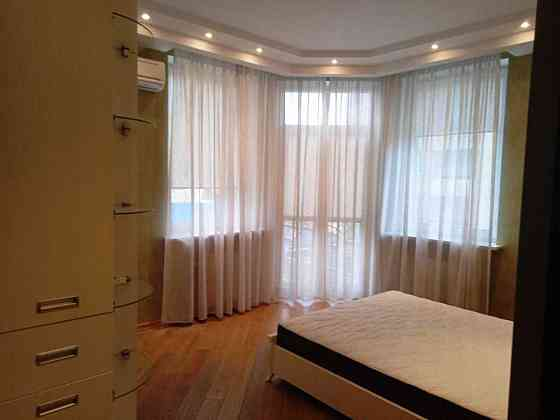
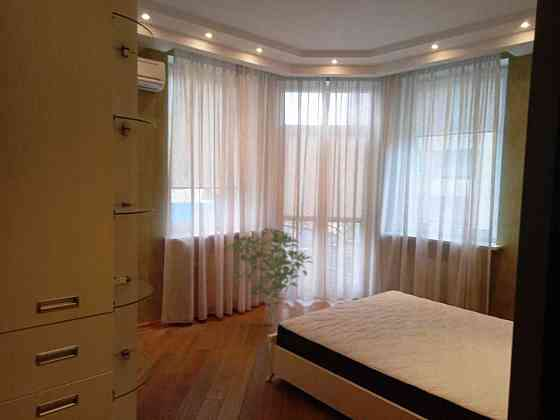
+ shrub [224,227,313,326]
